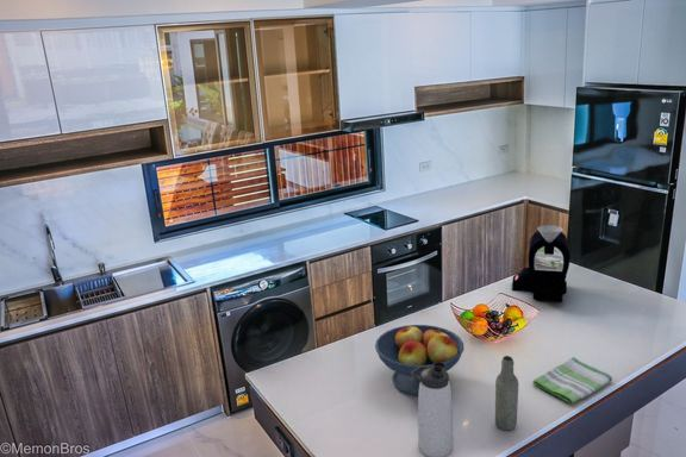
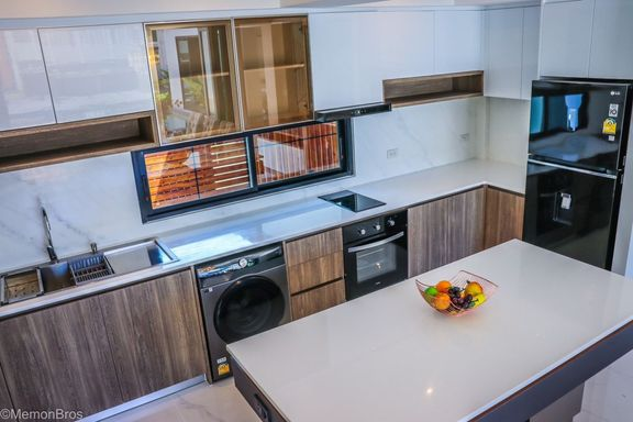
- thermos bottle [411,362,454,457]
- coffee roaster [511,224,572,302]
- bottle [494,355,519,431]
- dish towel [531,356,613,406]
- fruit bowl [374,324,466,396]
